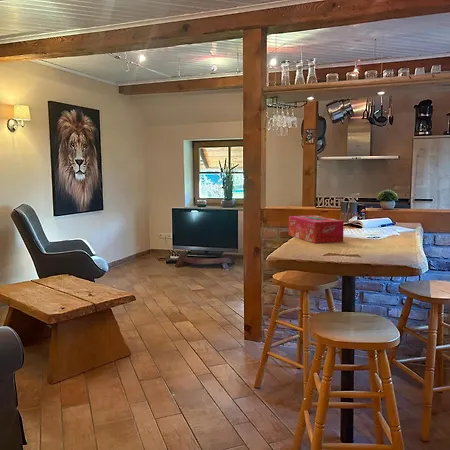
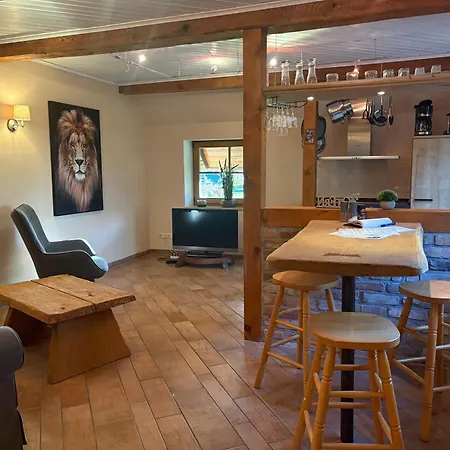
- tissue box [288,214,345,244]
